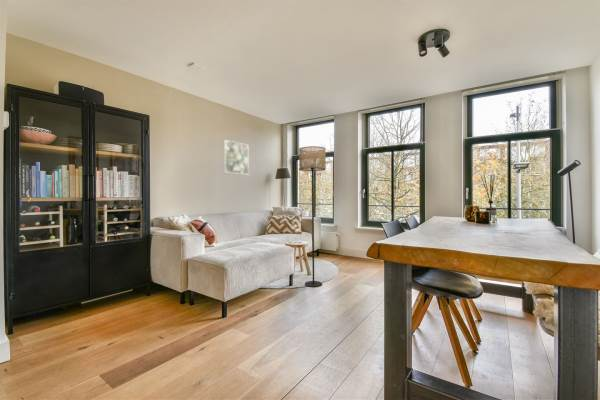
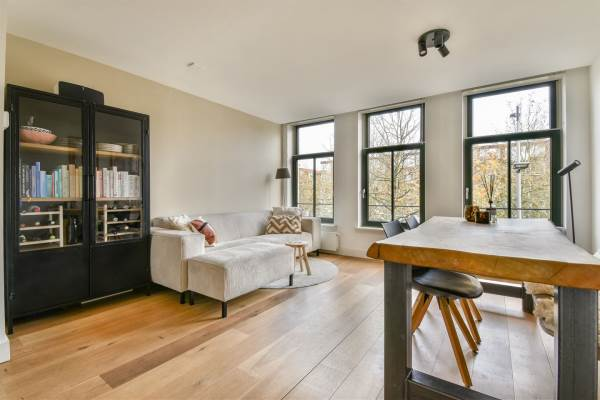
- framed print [223,139,250,175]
- floor lamp [298,145,327,288]
